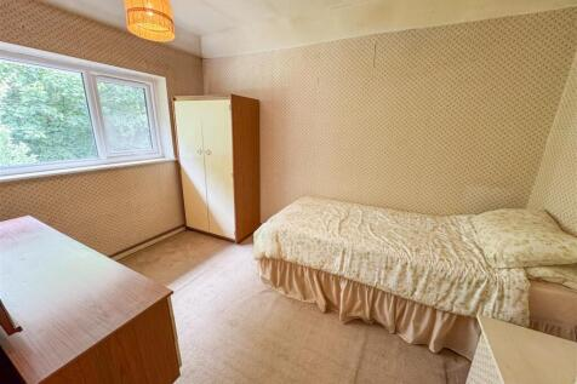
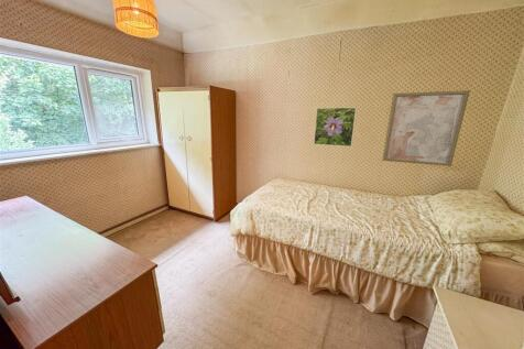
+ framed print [313,107,358,148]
+ wall art [381,89,471,167]
